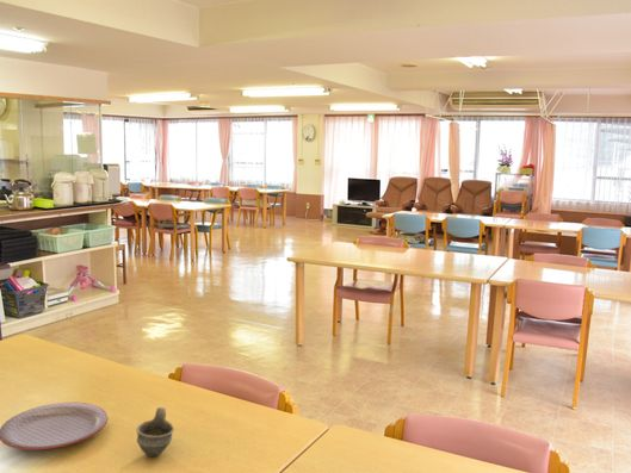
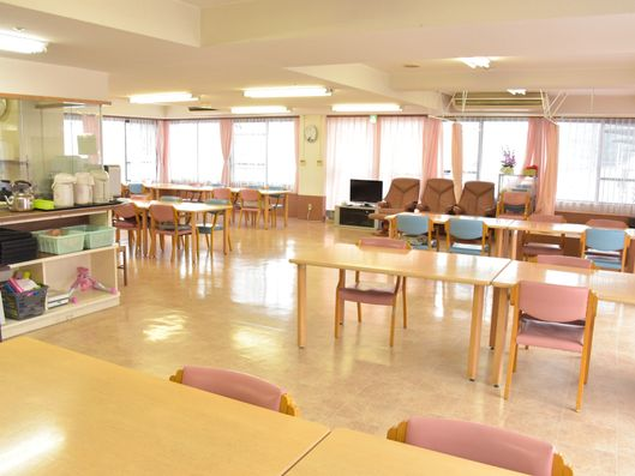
- plate [0,402,109,452]
- cup [135,406,175,458]
